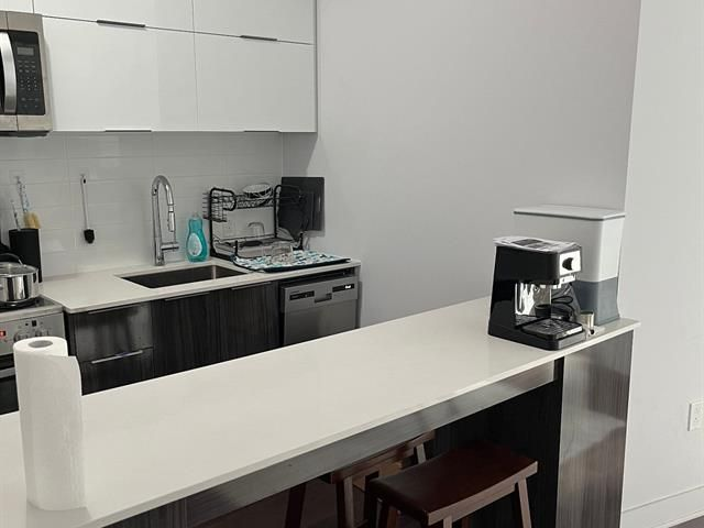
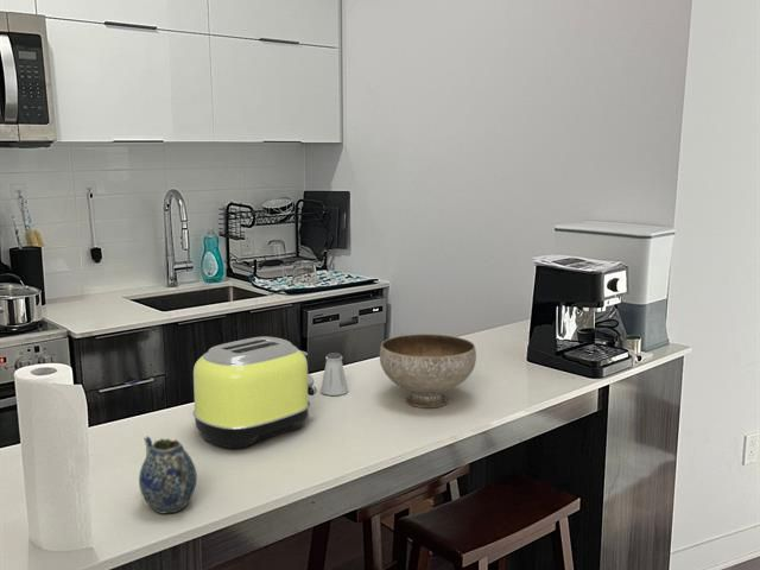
+ bowl [379,332,477,408]
+ teapot [138,436,198,514]
+ saltshaker [319,352,349,397]
+ toaster [191,336,318,450]
